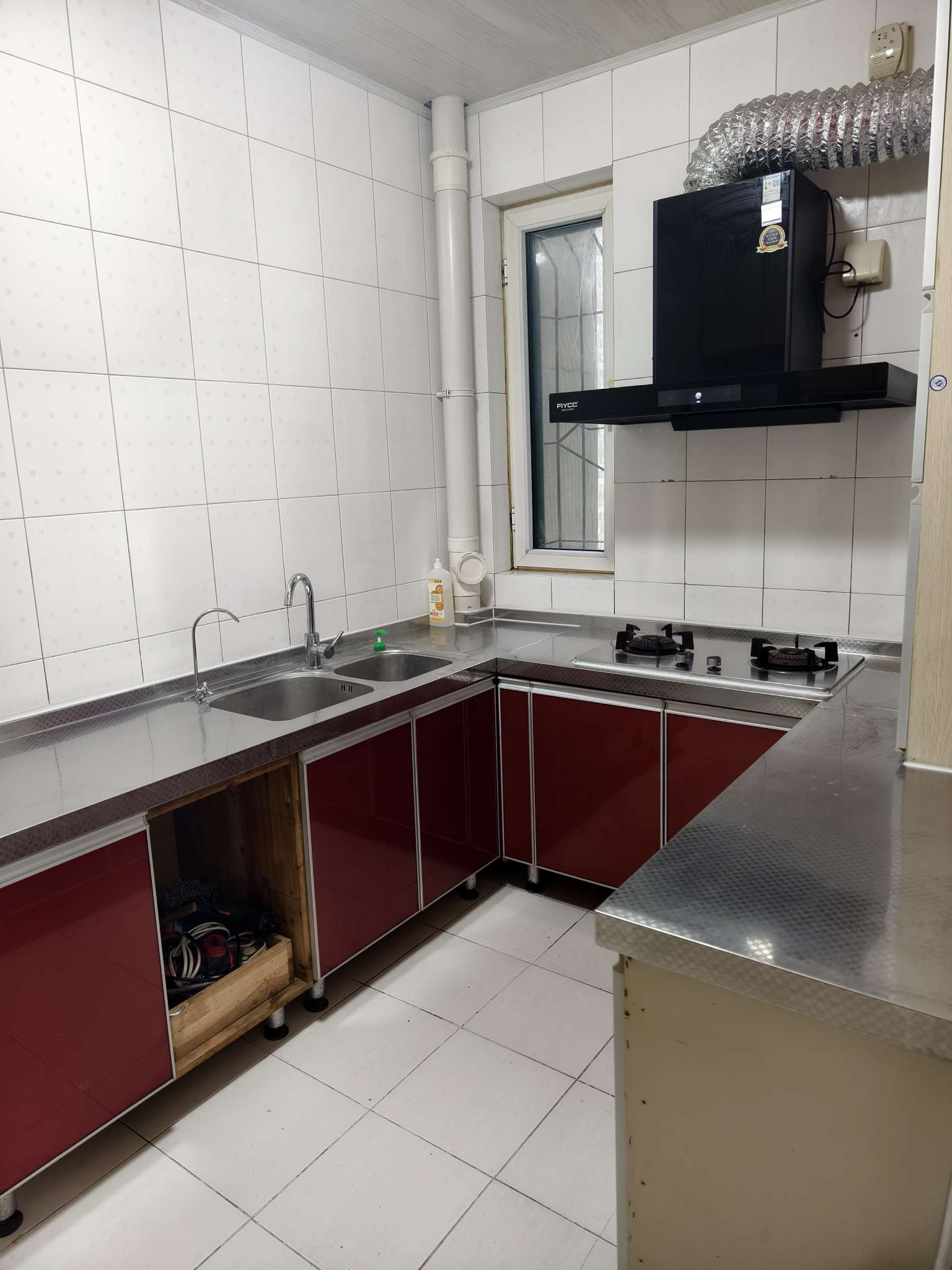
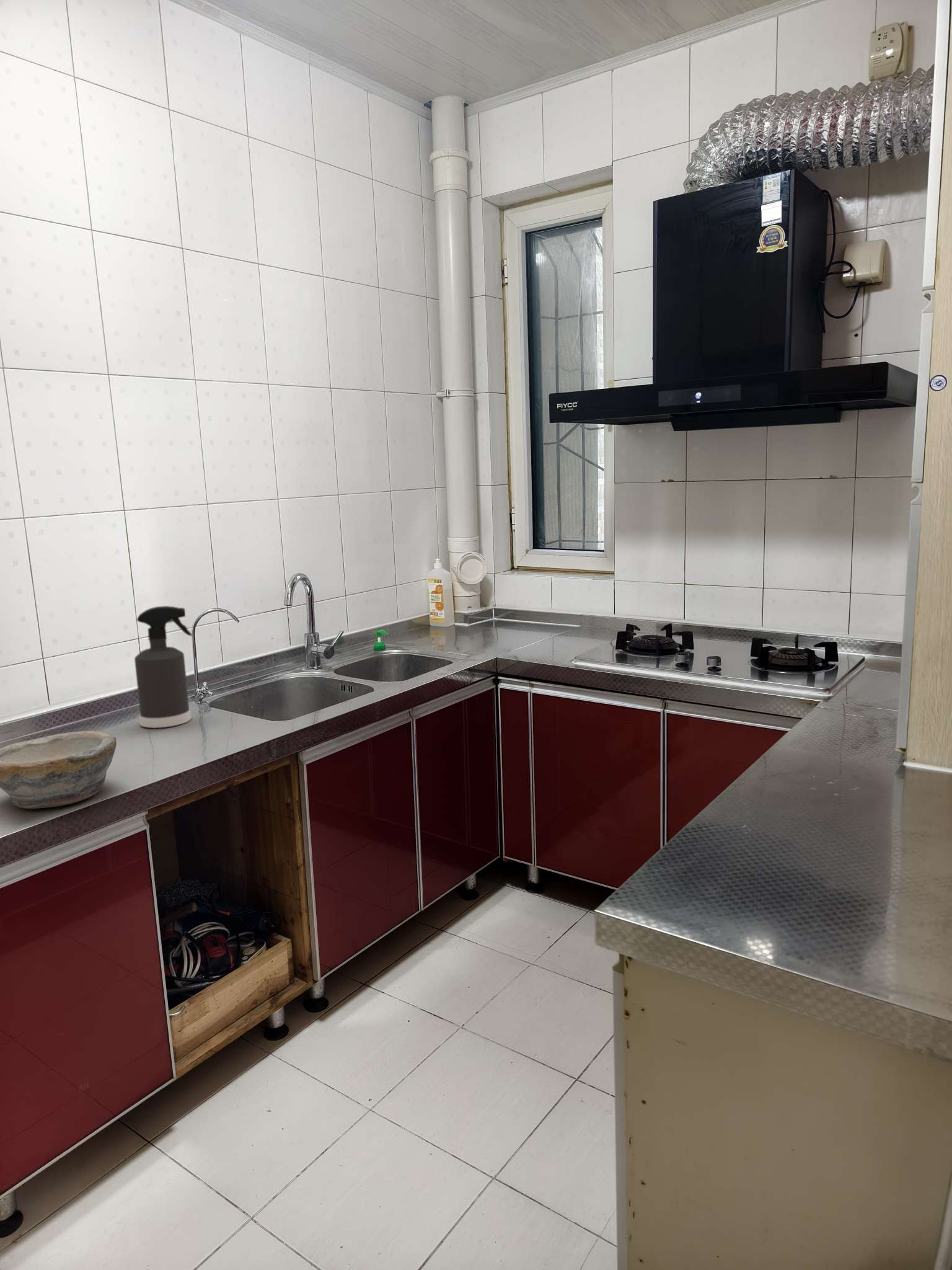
+ spray bottle [134,605,193,729]
+ bowl [0,730,117,809]
